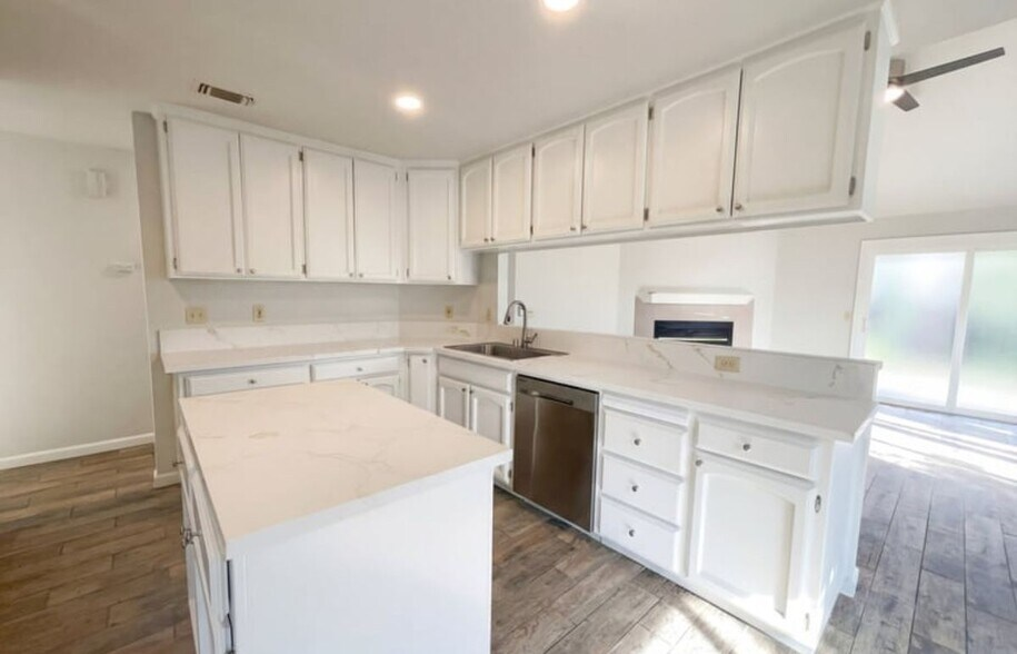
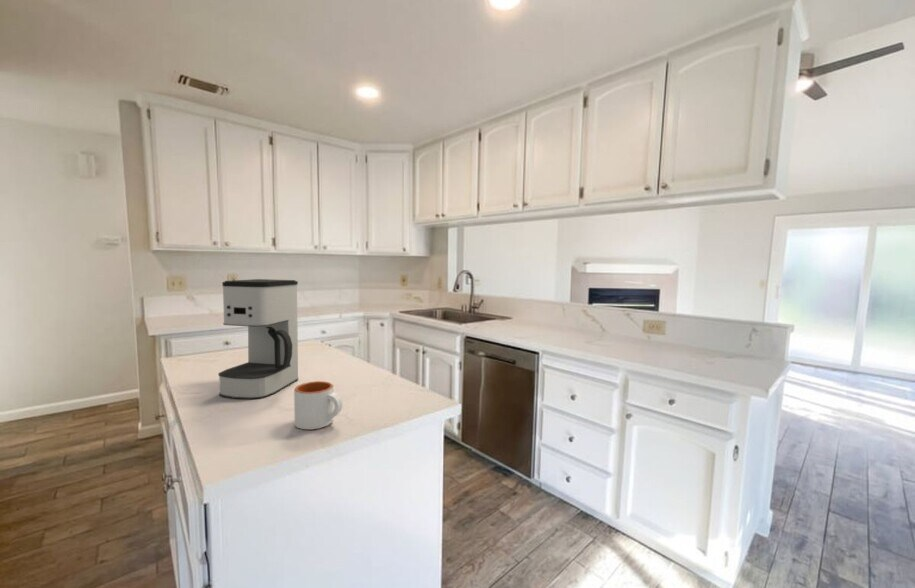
+ mug [293,380,343,431]
+ coffee maker [217,278,299,400]
